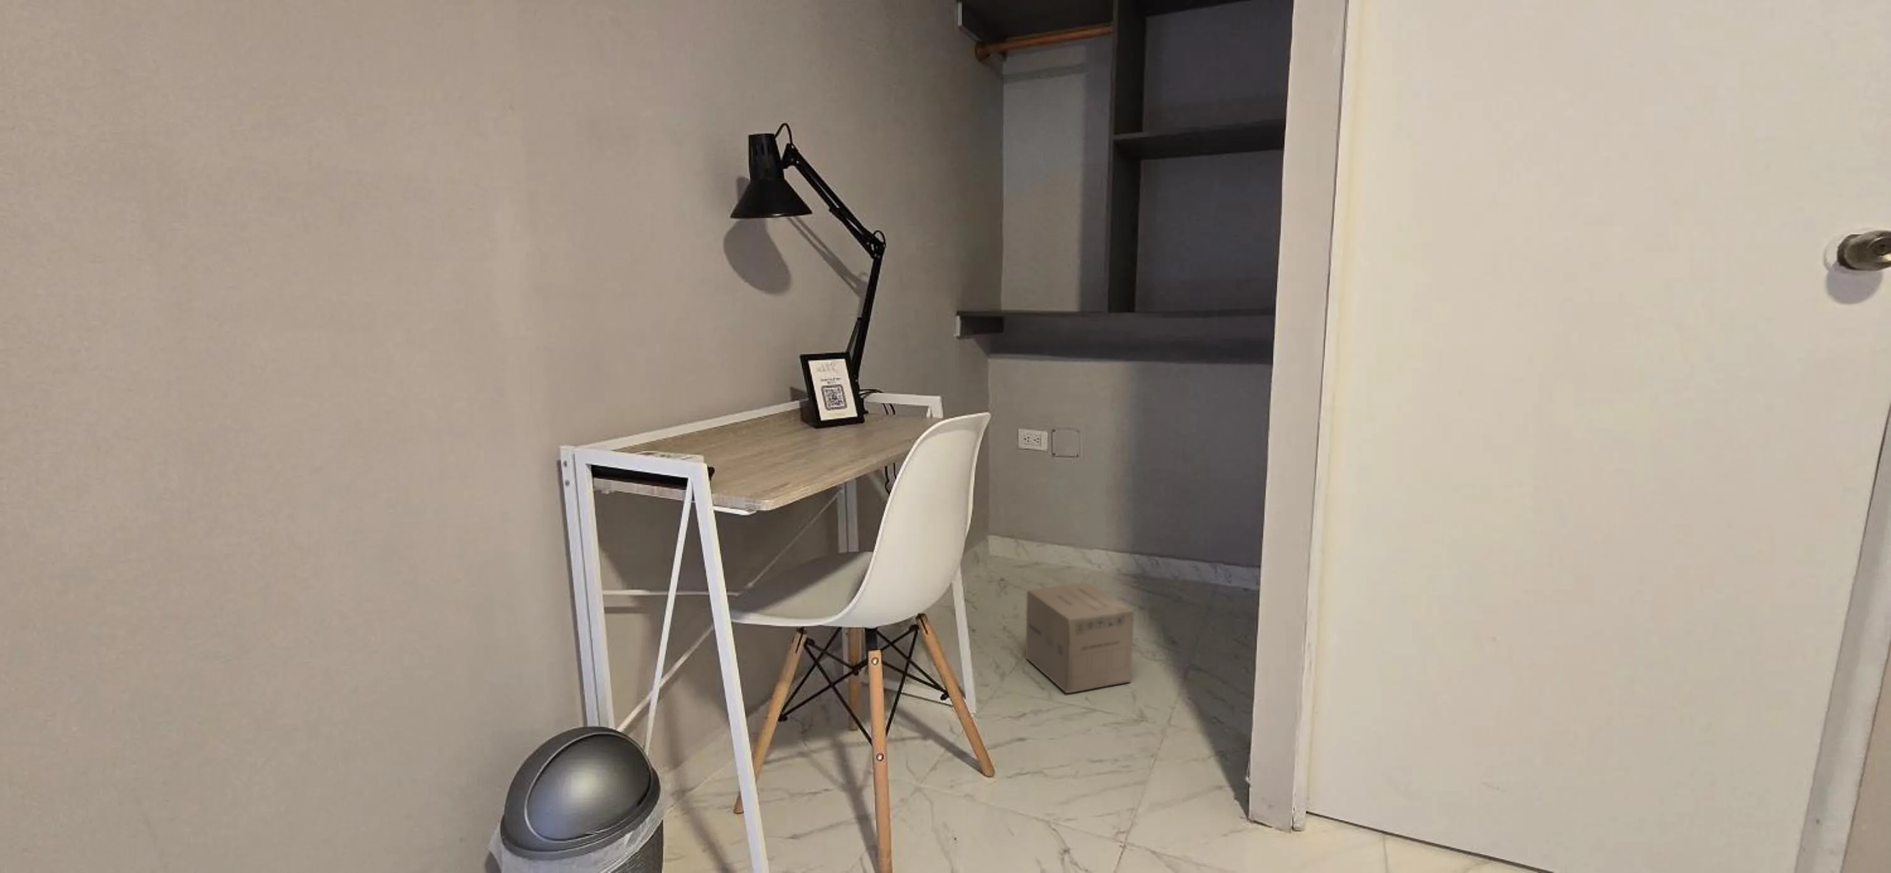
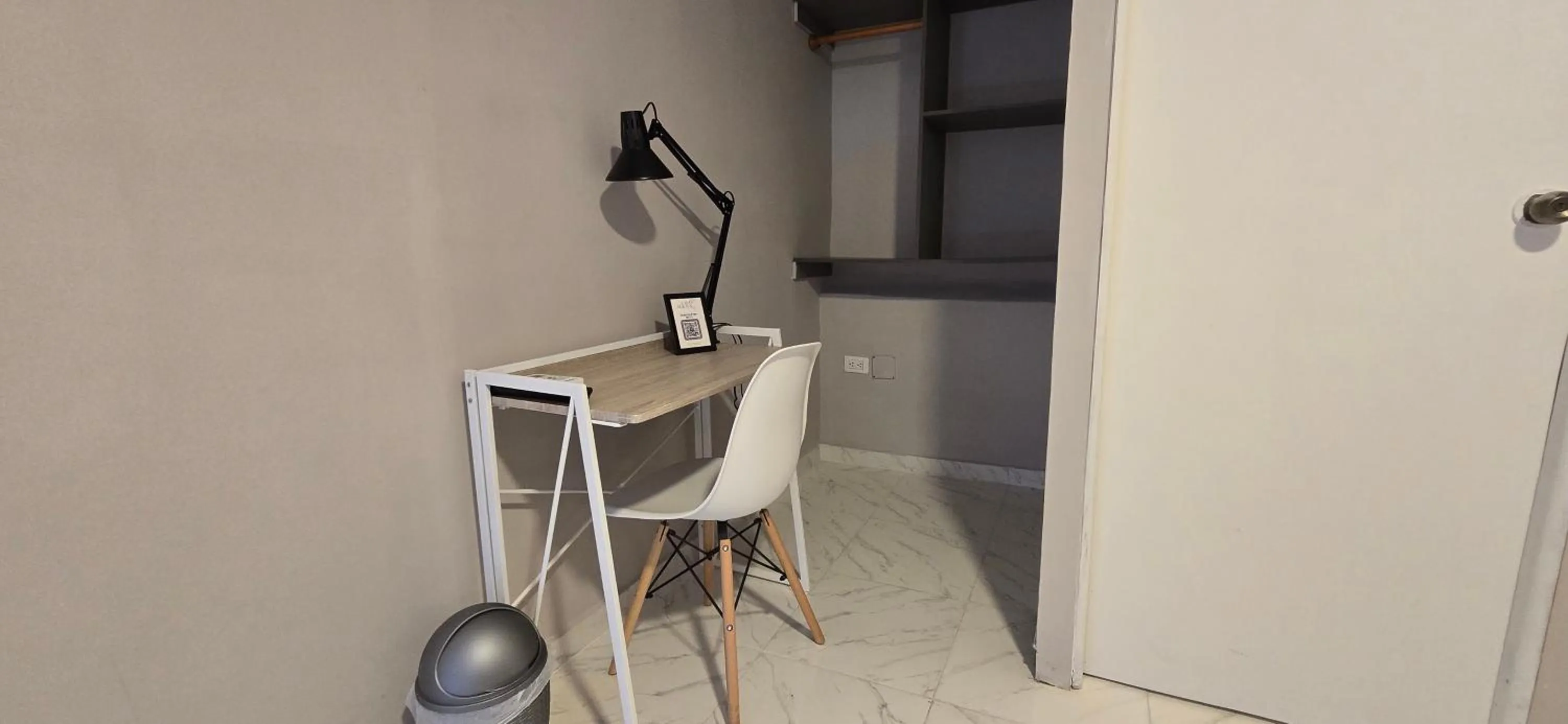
- cardboard box [1025,582,1135,693]
